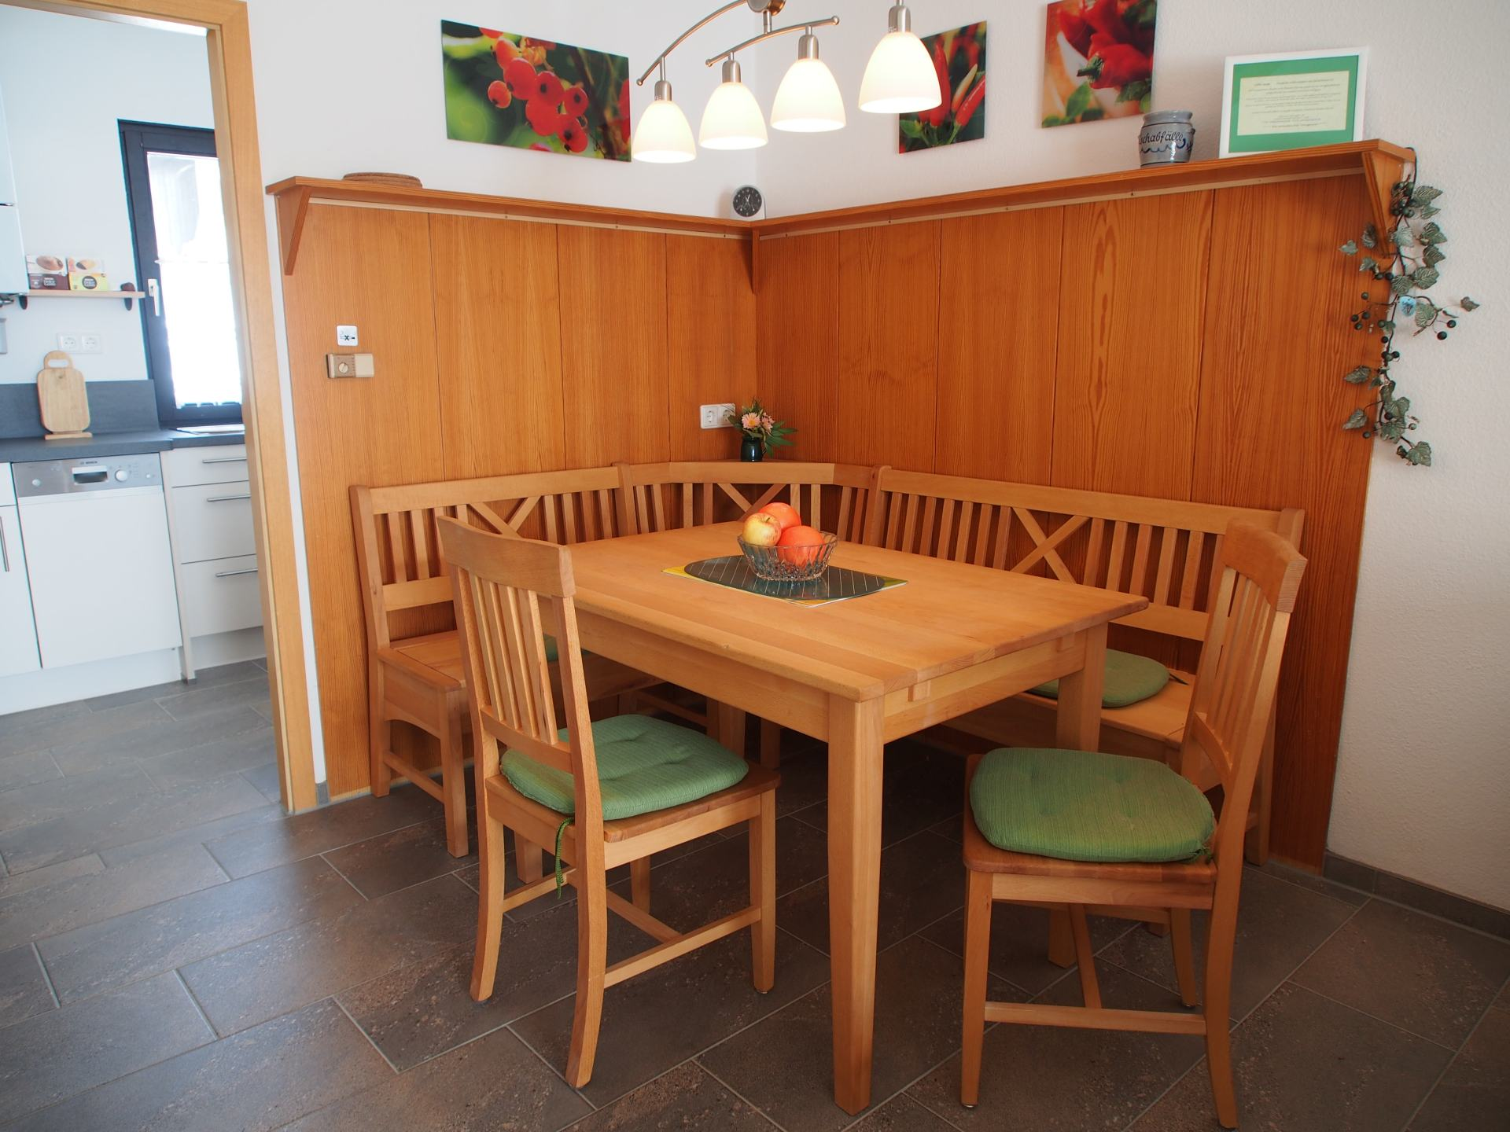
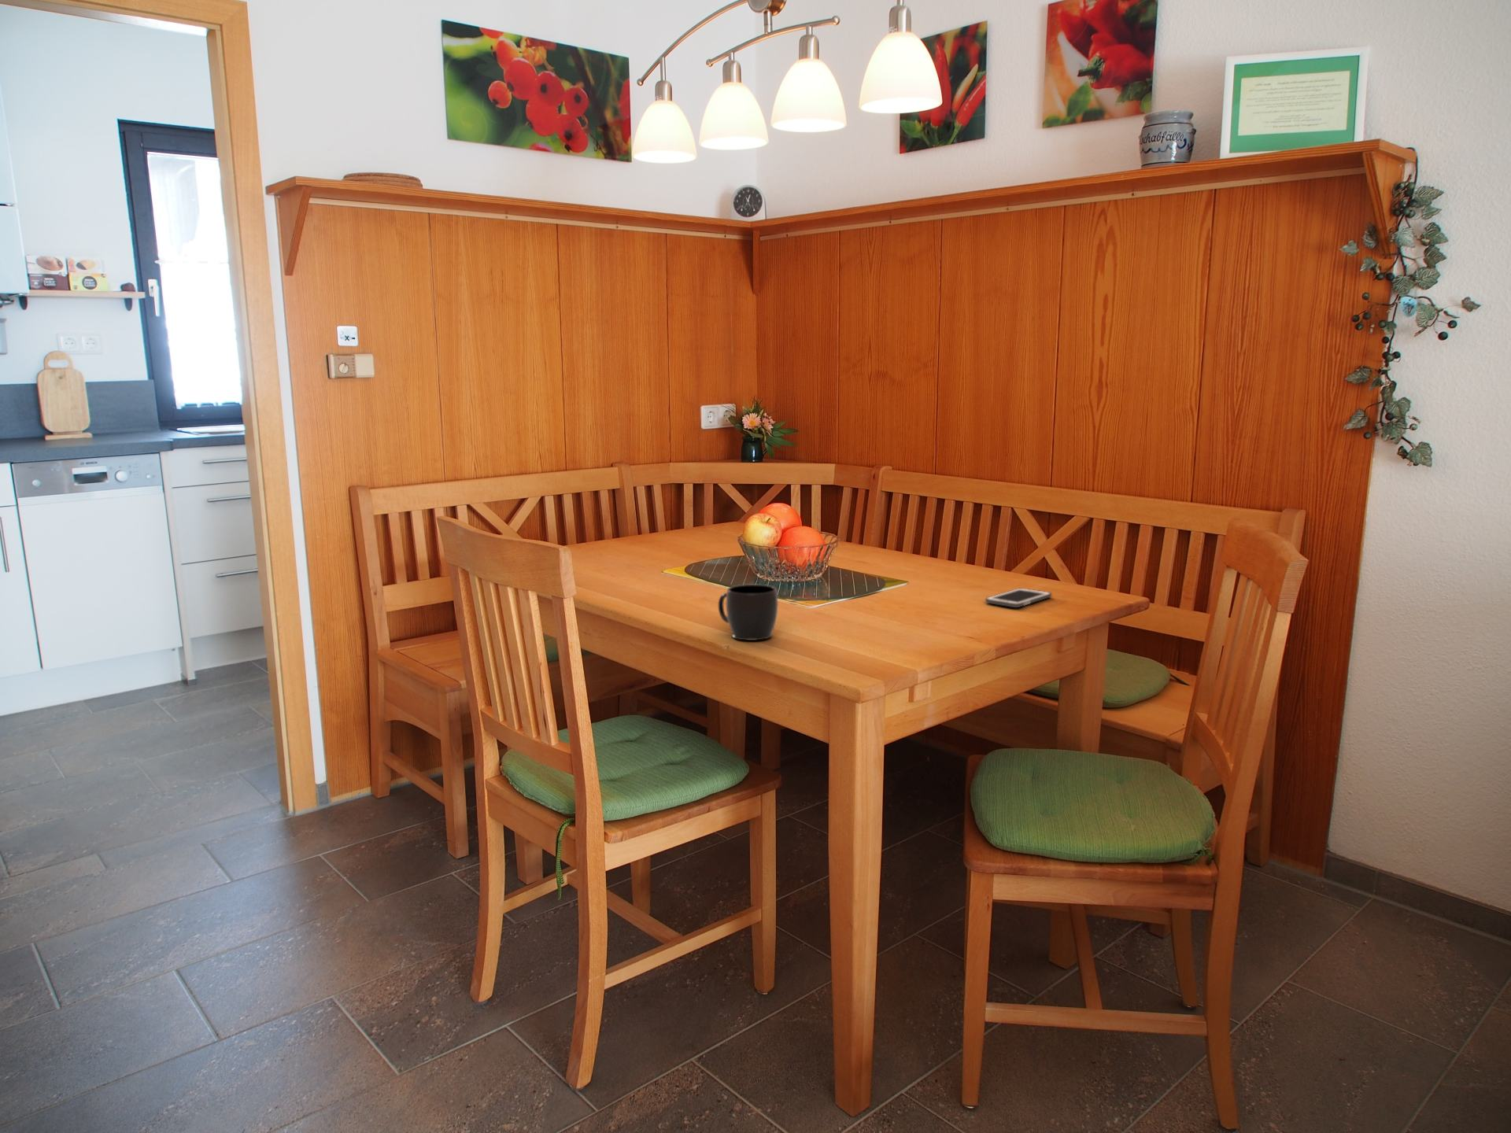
+ mug [717,584,779,641]
+ cell phone [984,588,1052,608]
